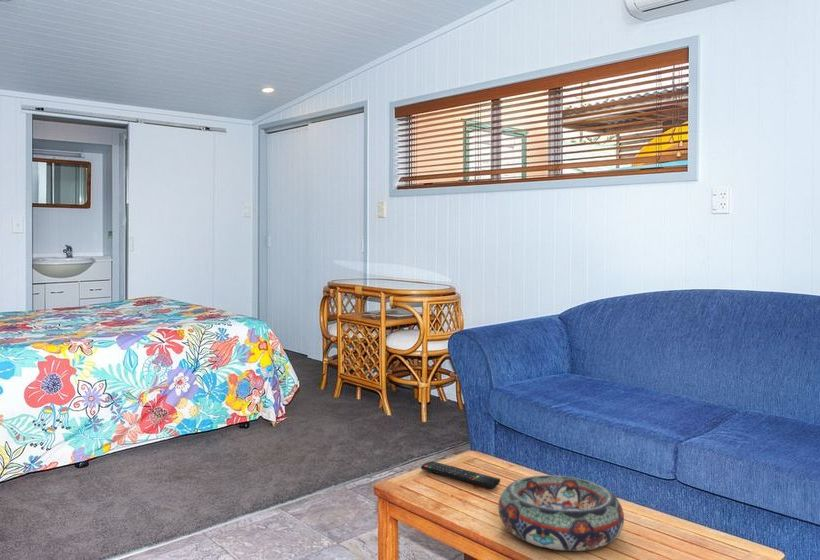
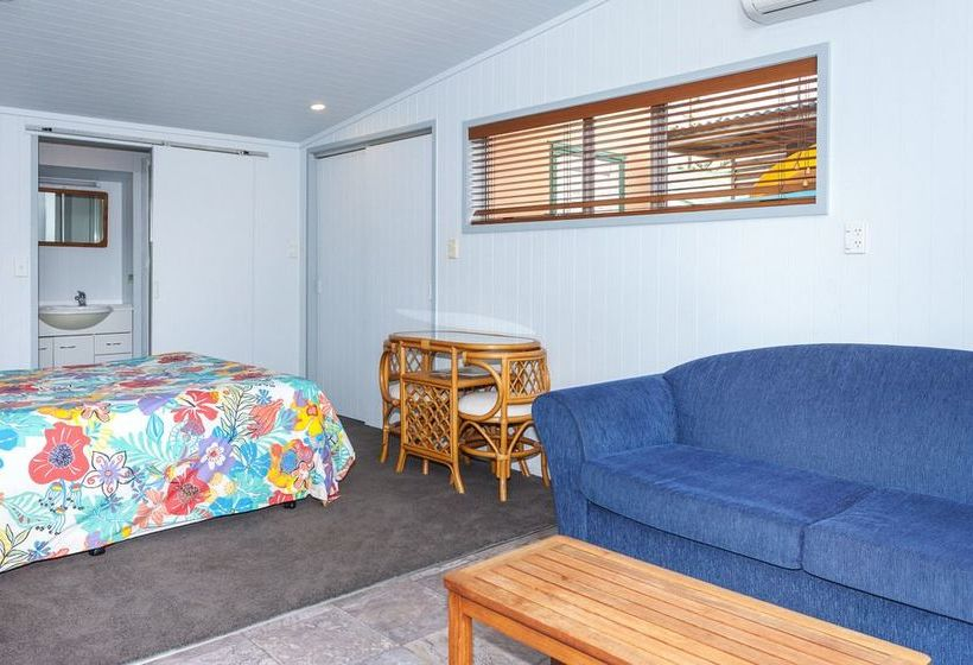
- decorative bowl [497,474,625,552]
- remote control [420,460,501,489]
